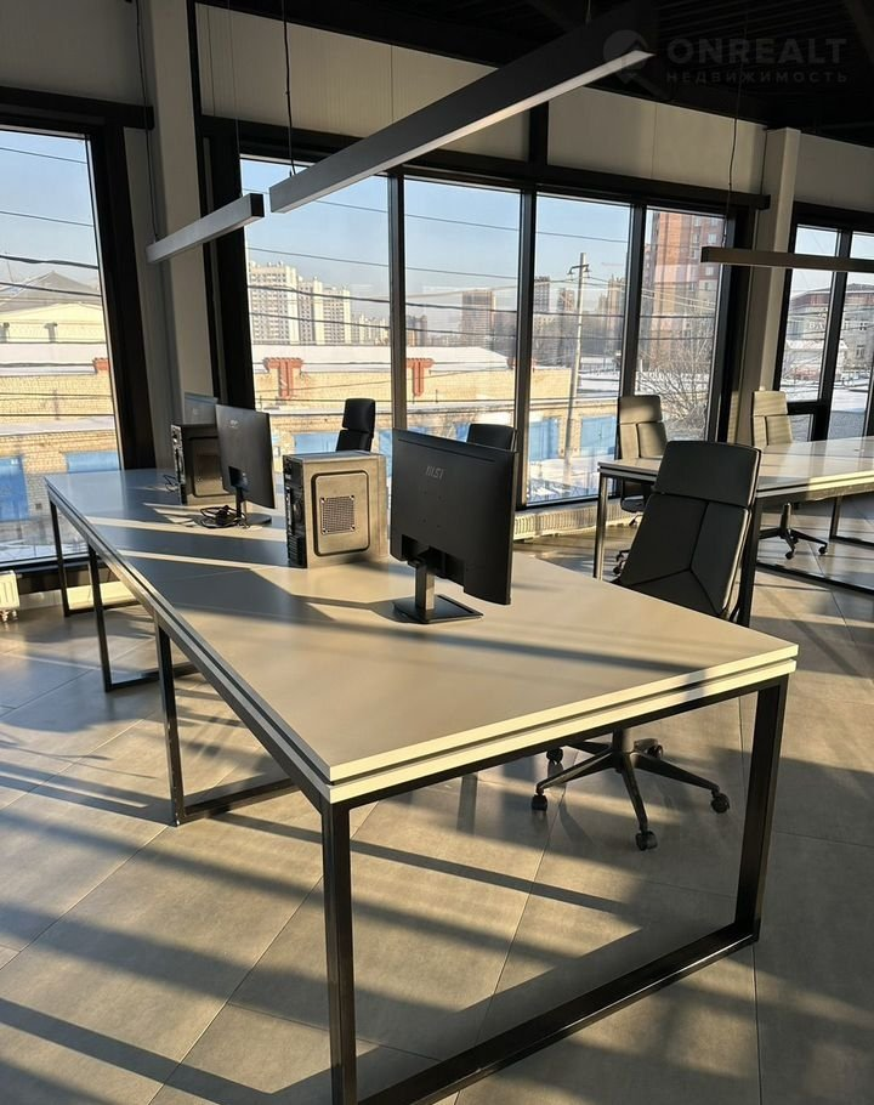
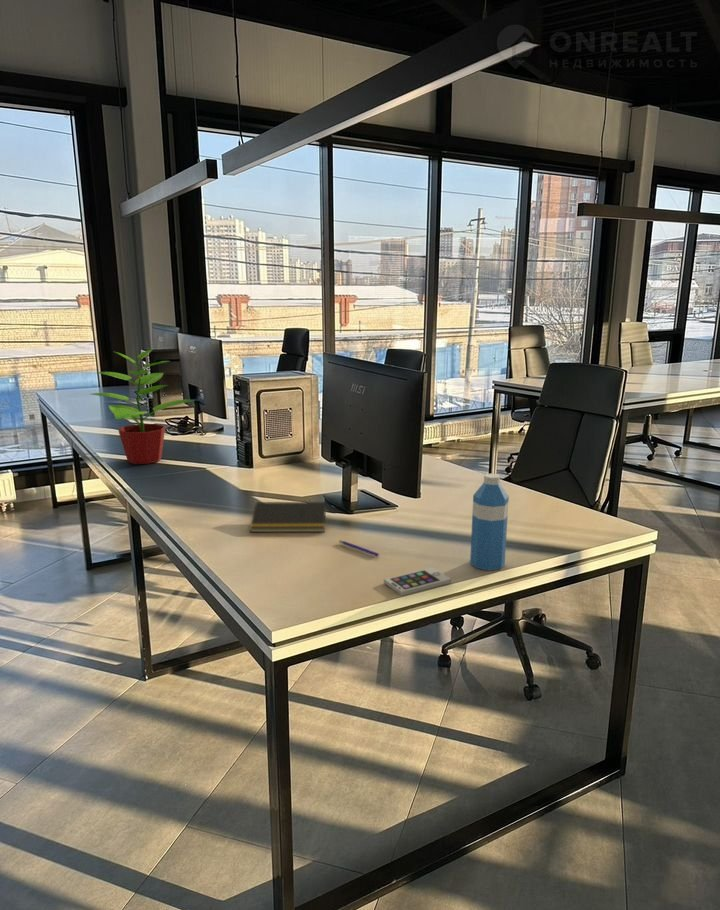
+ potted plant [90,344,195,465]
+ water bottle [469,473,510,572]
+ pen [338,539,380,557]
+ smartphone [383,566,452,596]
+ notepad [248,501,327,533]
